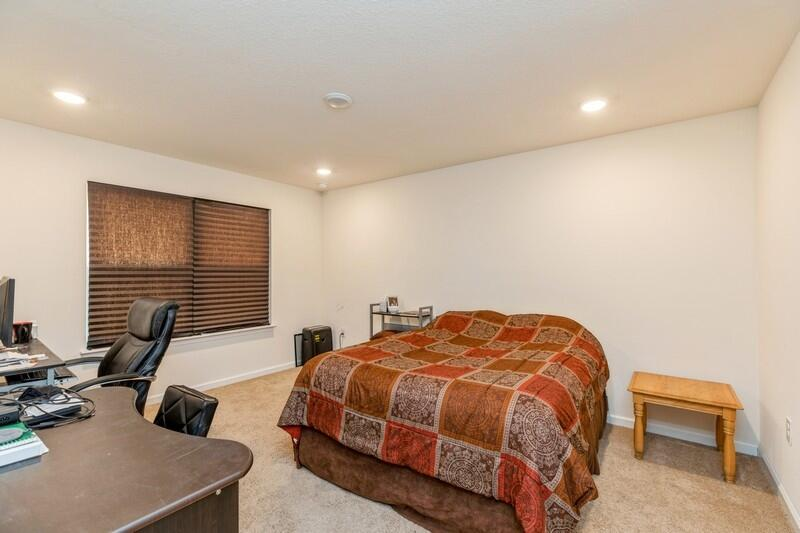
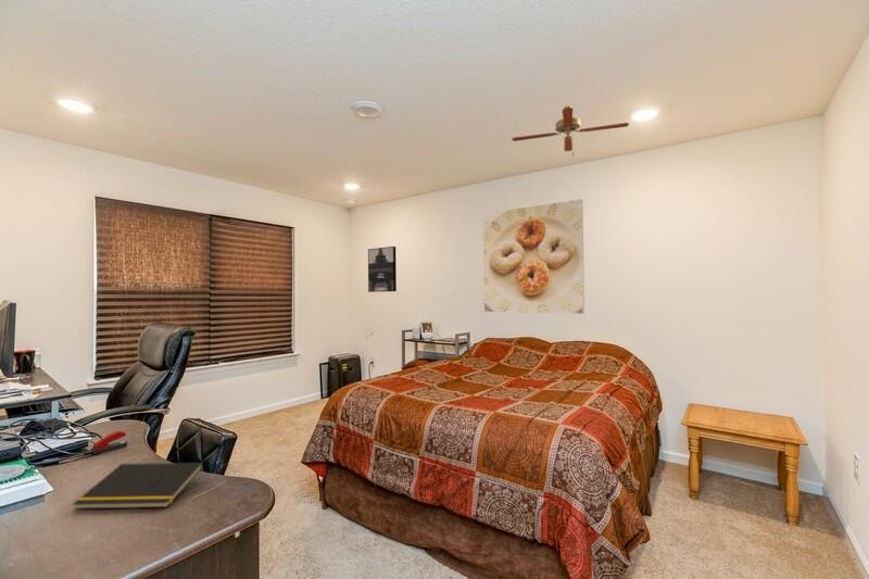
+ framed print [482,198,585,315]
+ notepad [72,462,204,511]
+ wall art [367,246,398,293]
+ ceiling fan [512,105,630,156]
+ stapler [90,430,128,455]
